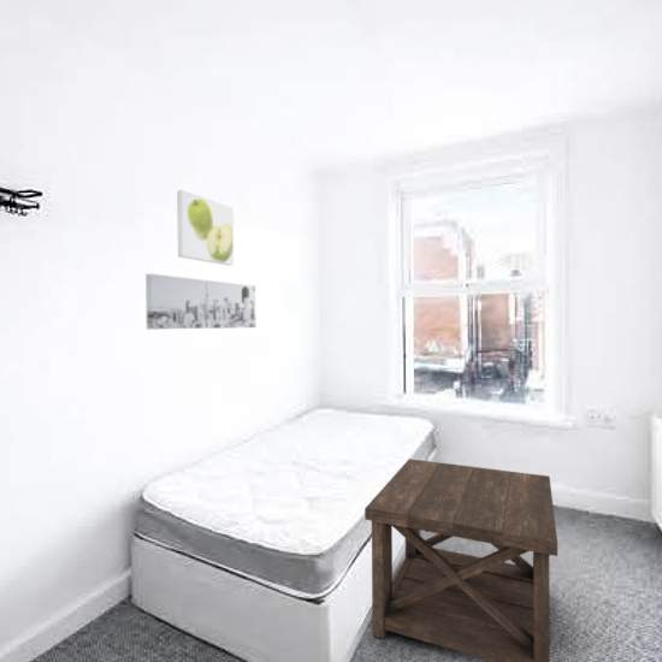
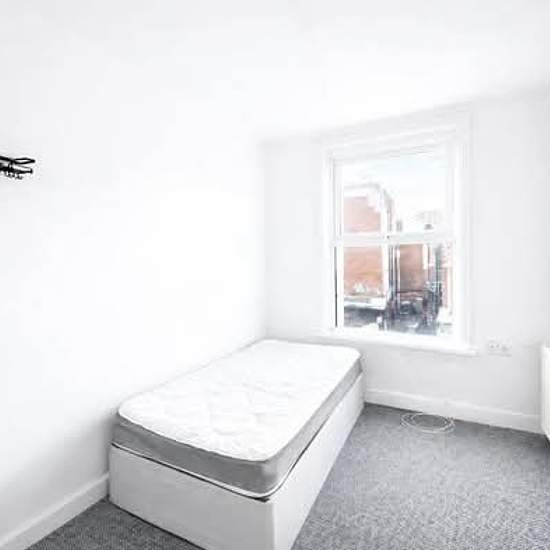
- wall art [144,273,256,330]
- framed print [176,189,235,267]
- side table [363,457,558,662]
